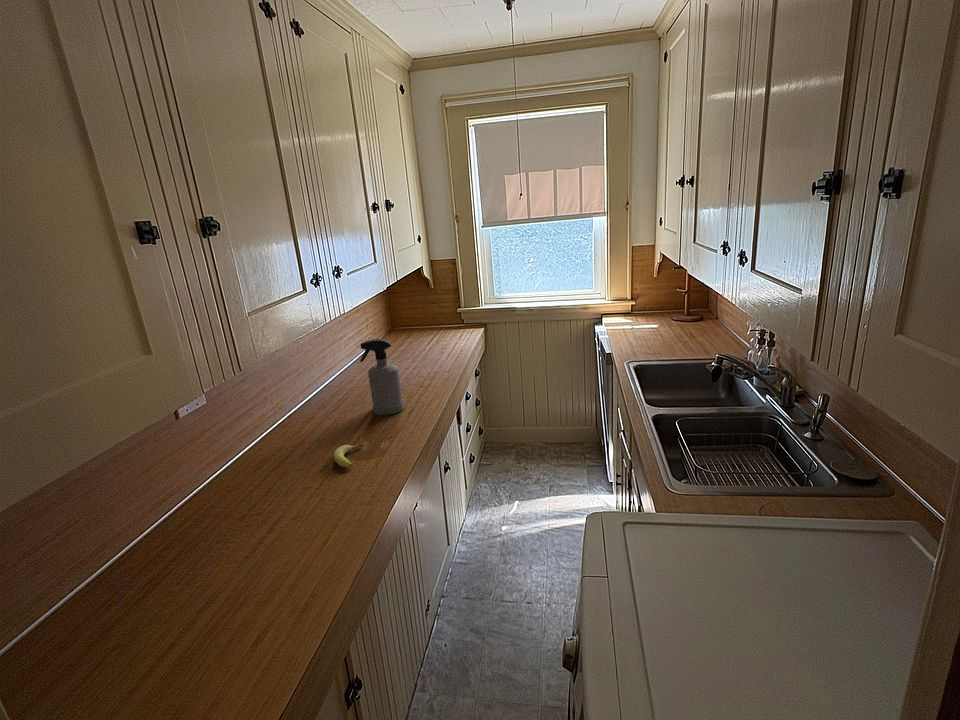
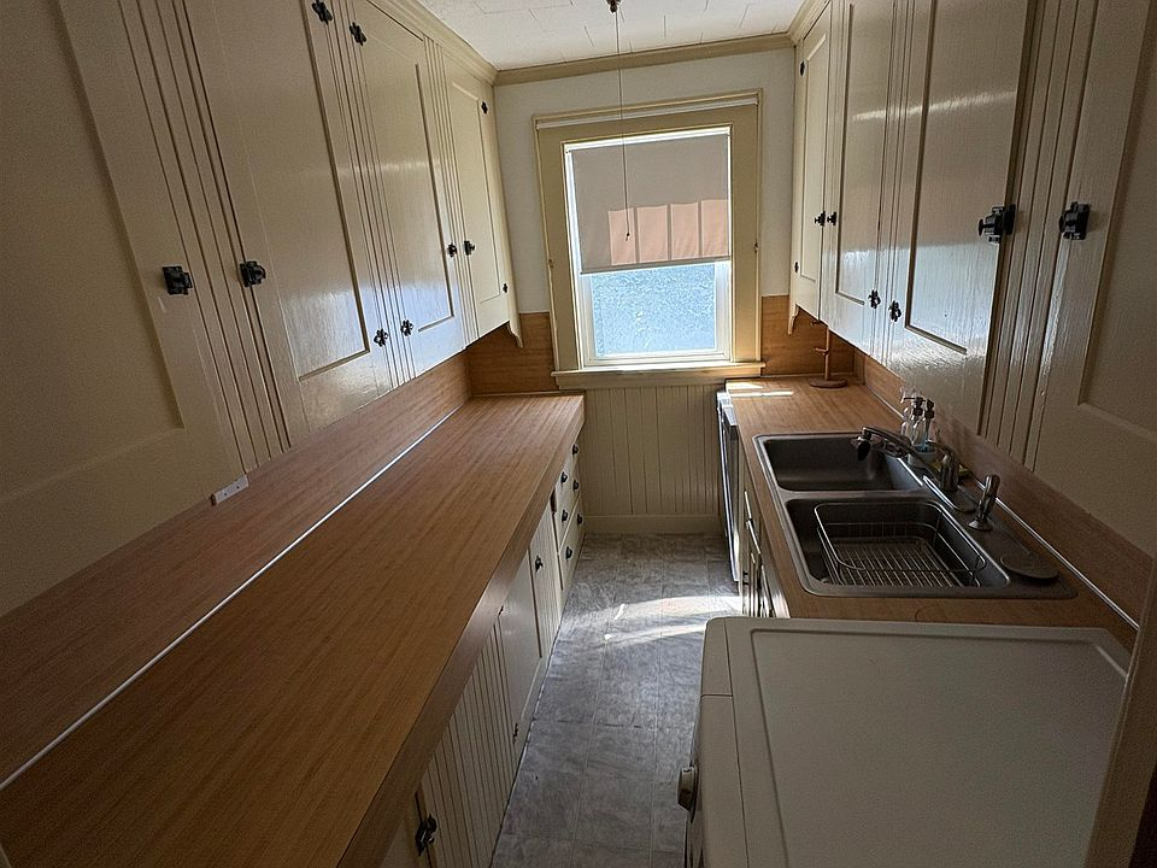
- fruit [333,443,364,468]
- spray bottle [359,338,405,416]
